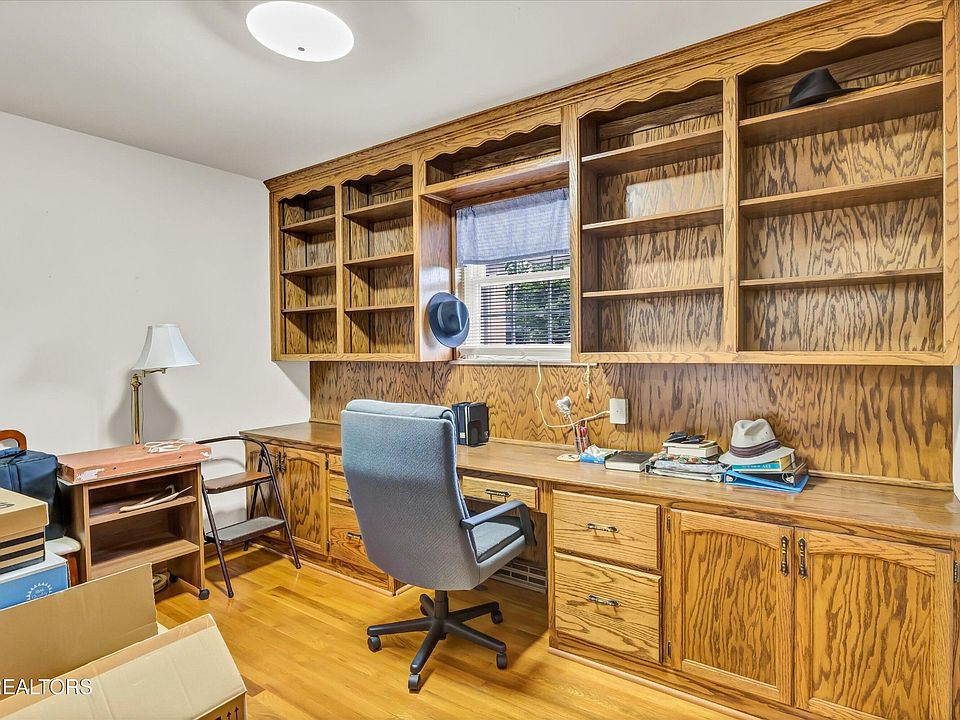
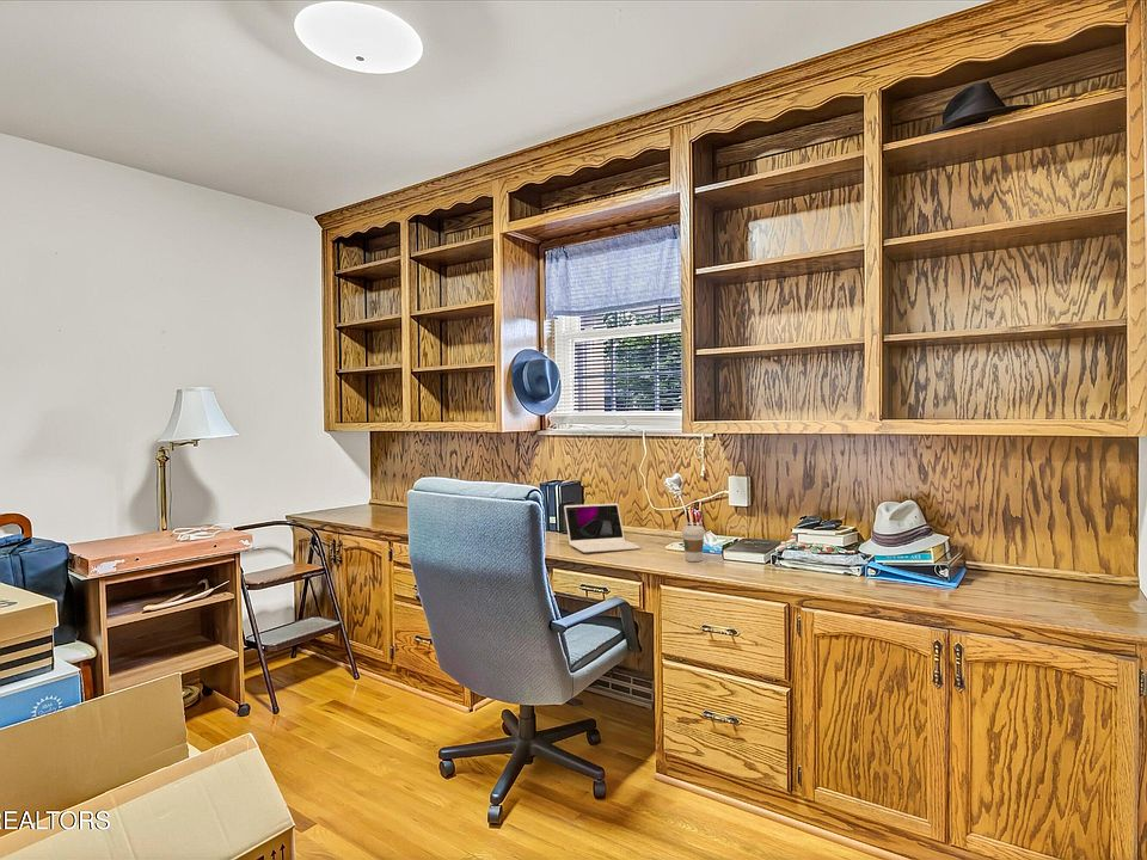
+ coffee cup [680,524,707,563]
+ laptop [563,502,643,553]
